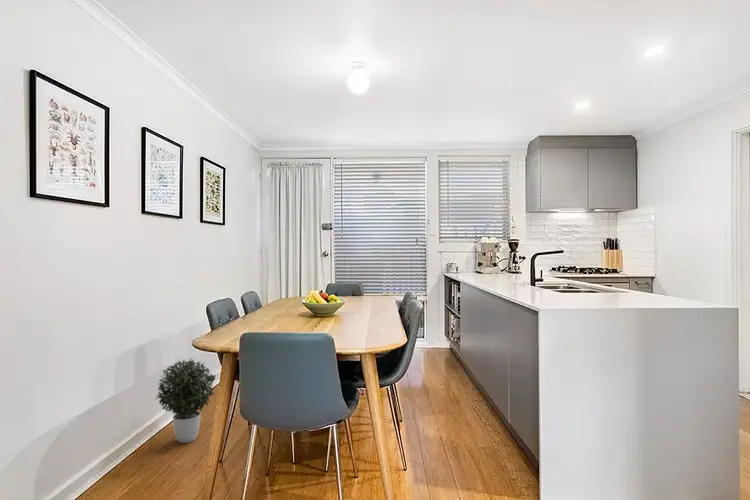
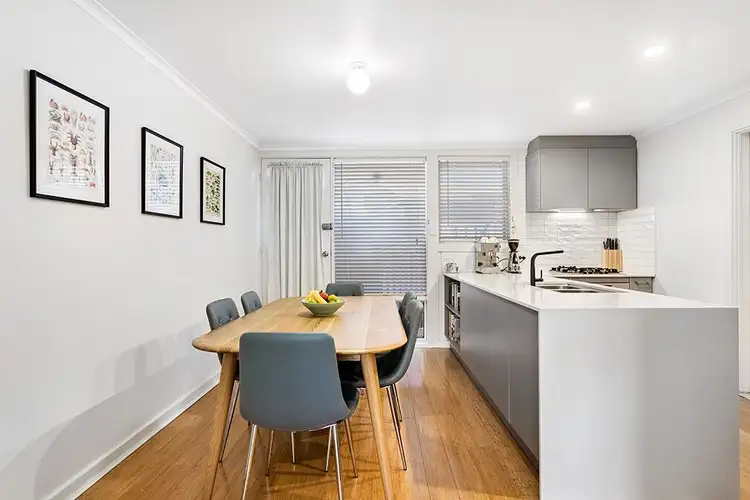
- potted plant [154,357,217,444]
